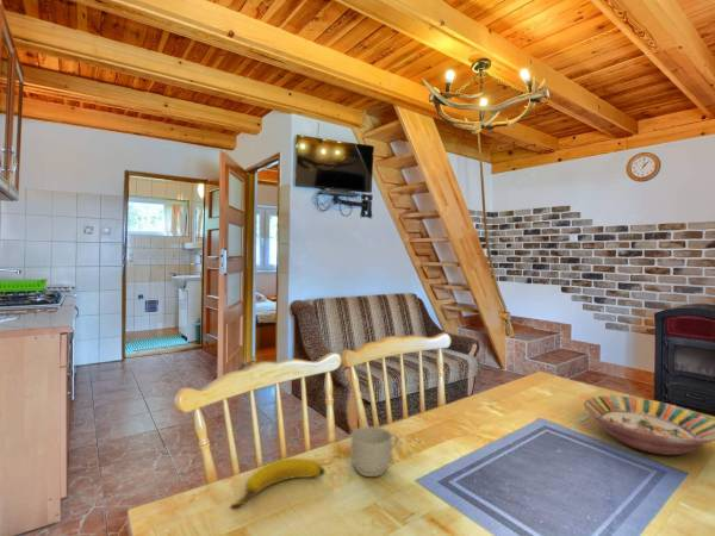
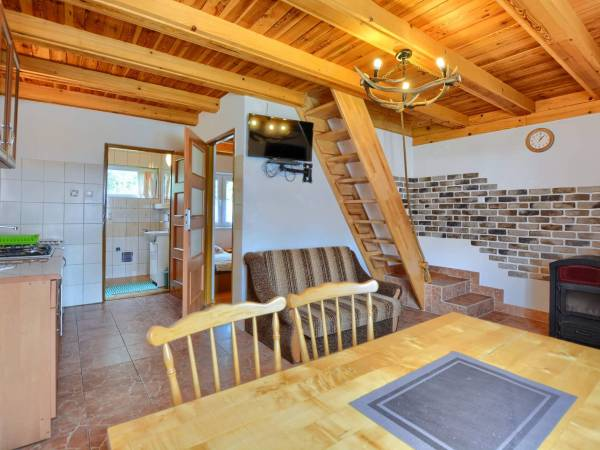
- serving bowl [583,394,715,456]
- mug [350,425,399,478]
- banana [229,457,325,510]
